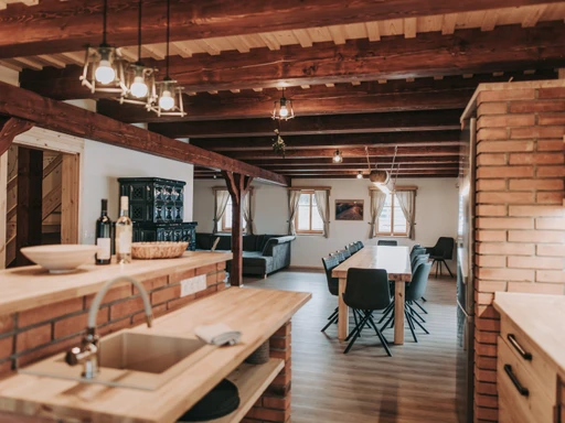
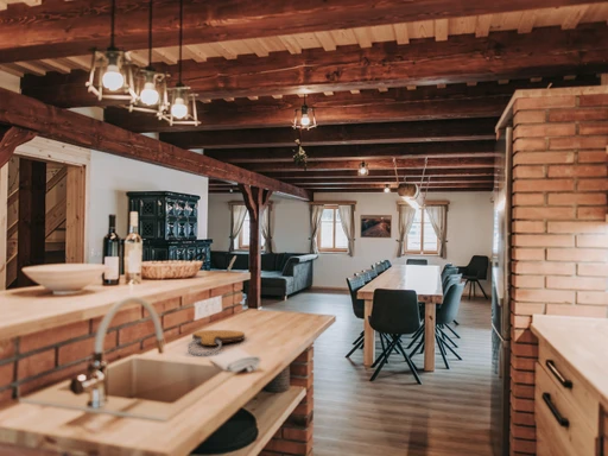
+ key chain [186,329,246,356]
